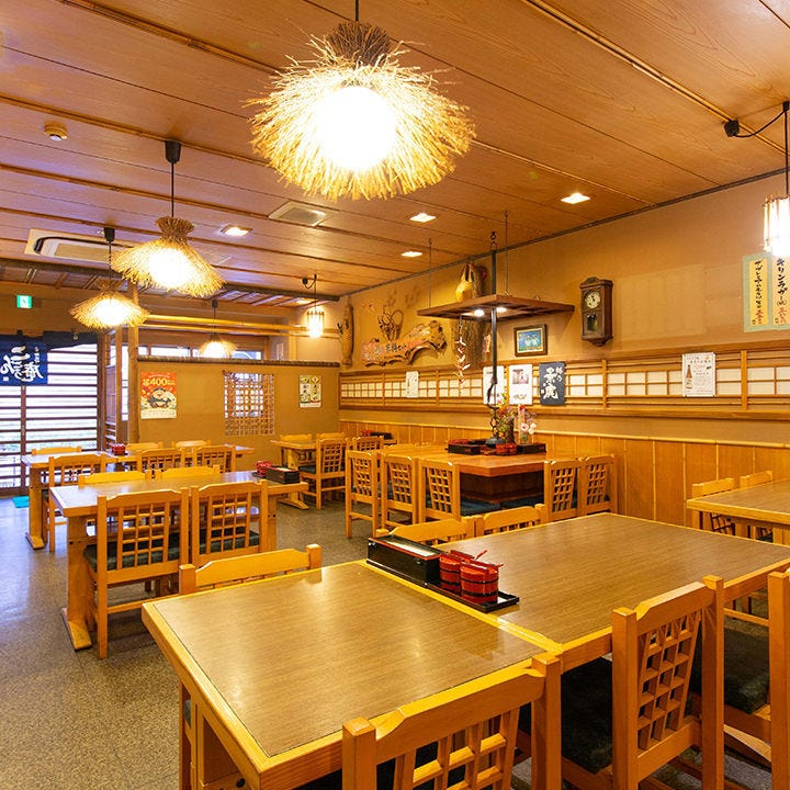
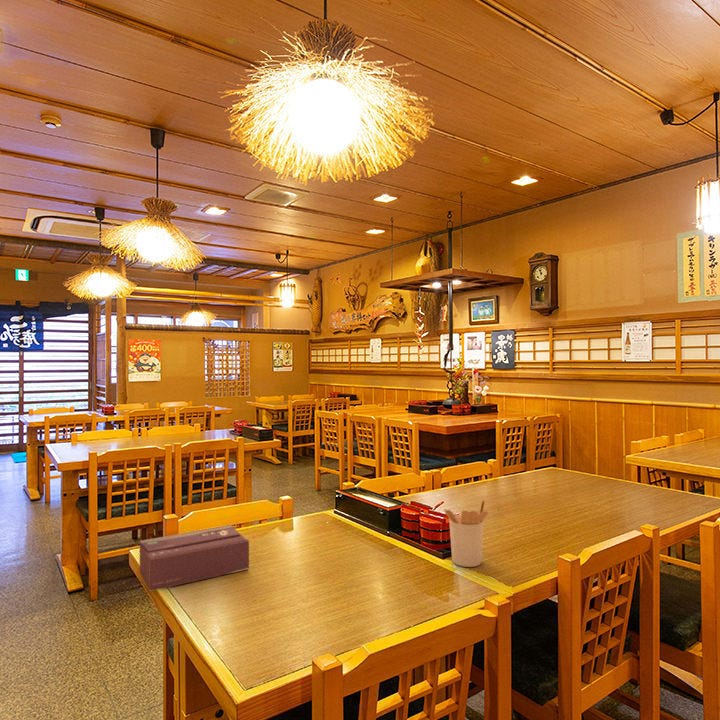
+ utensil holder [443,498,489,568]
+ tissue box [139,524,250,592]
